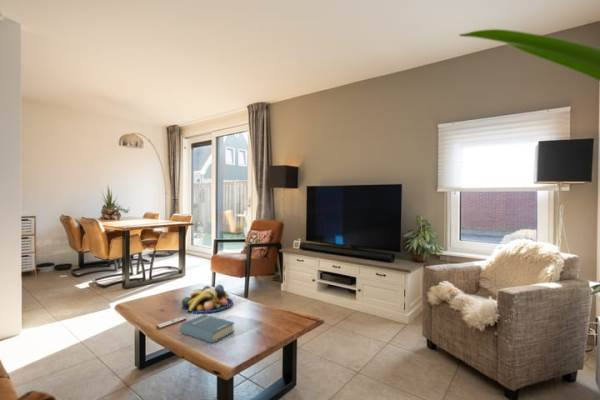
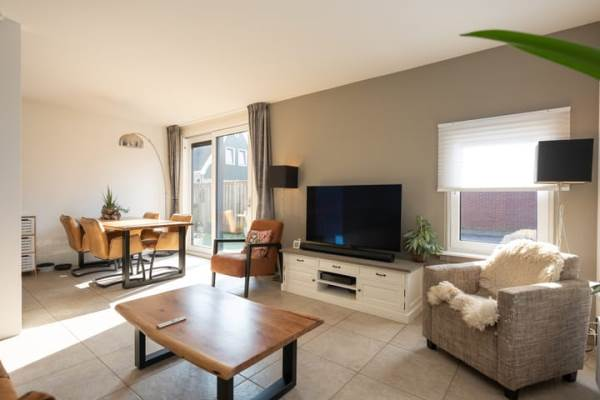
- fruit bowl [180,284,234,314]
- hardback book [179,314,235,344]
